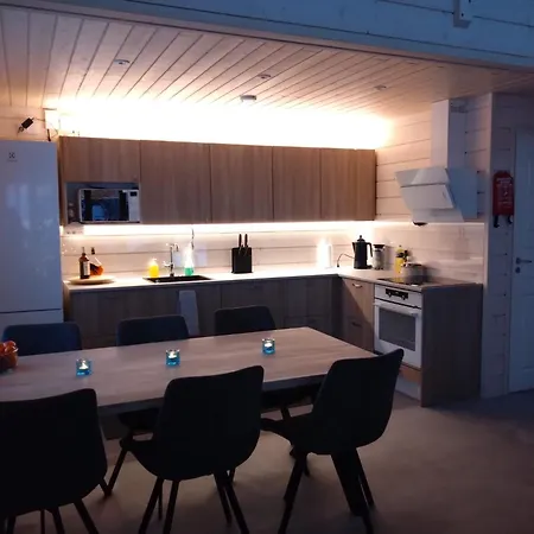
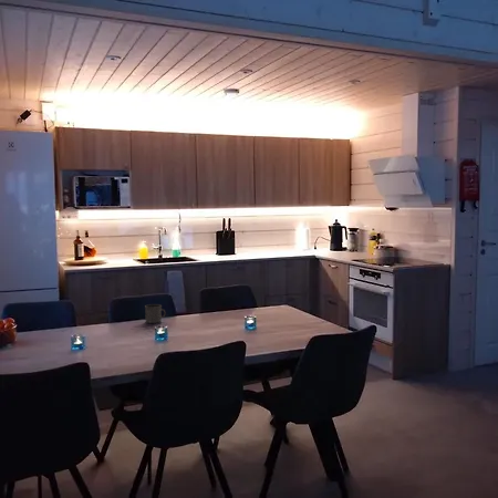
+ mug [144,303,167,324]
